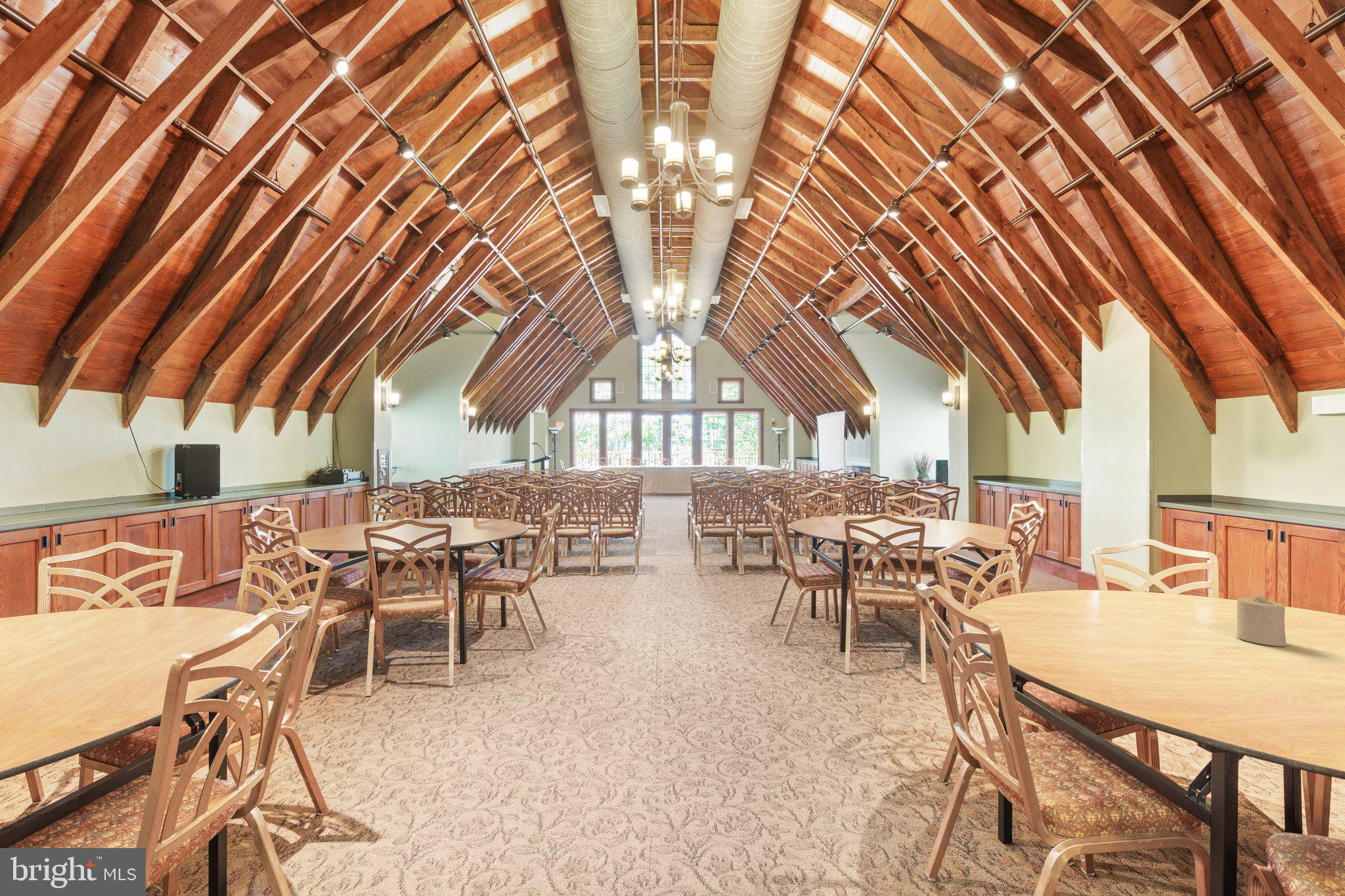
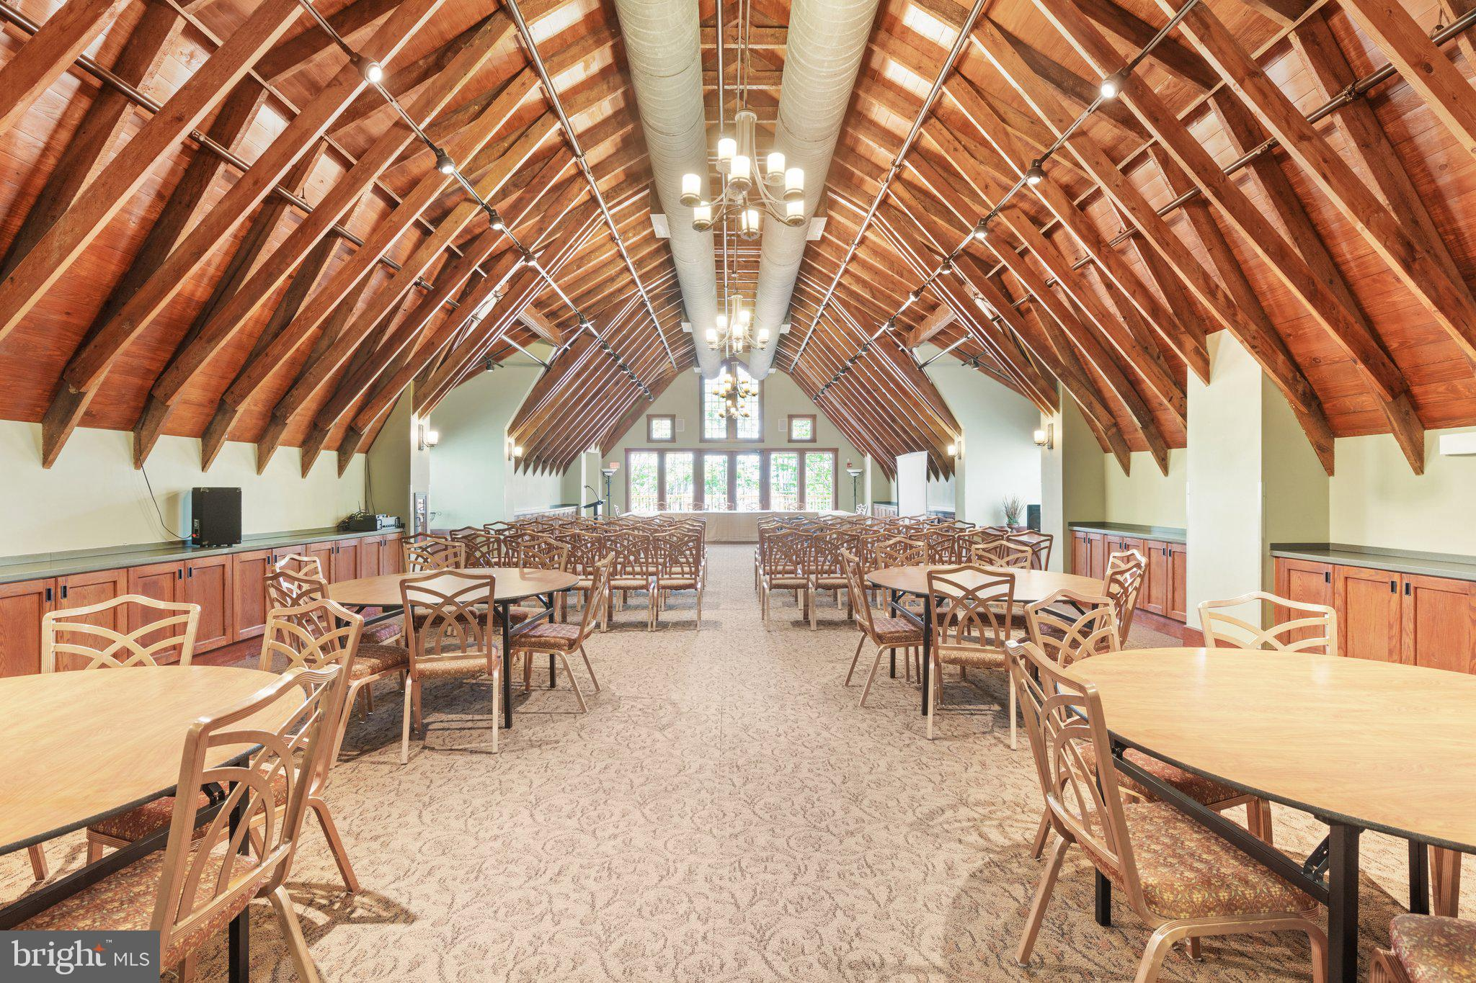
- candle [1237,593,1287,647]
